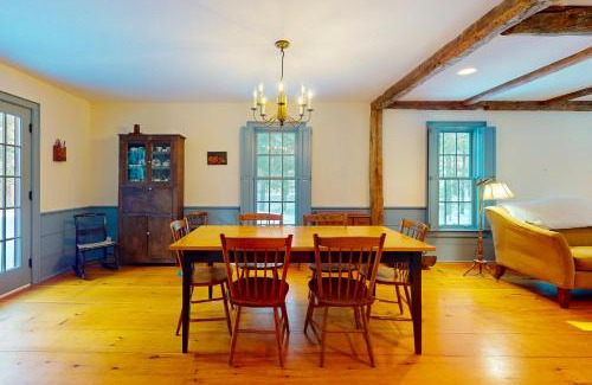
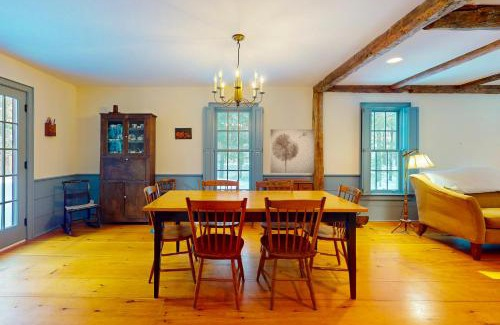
+ wall art [269,128,315,174]
